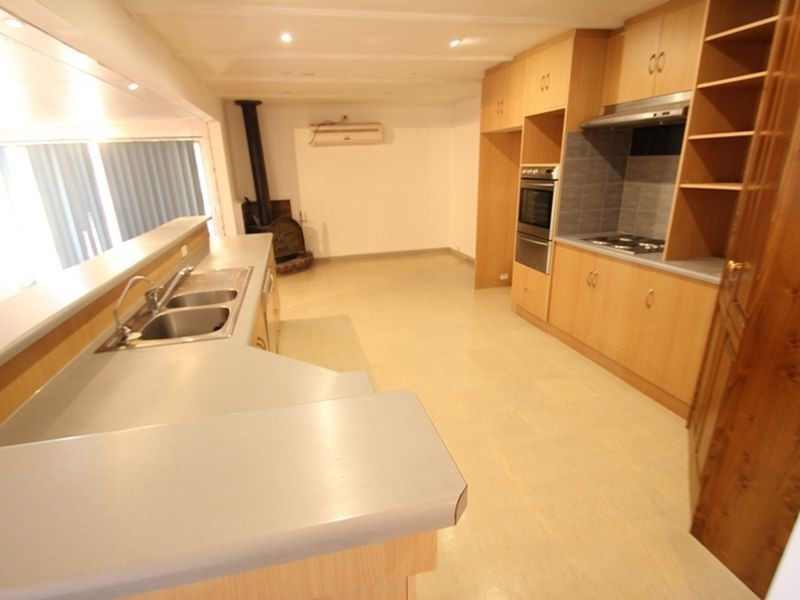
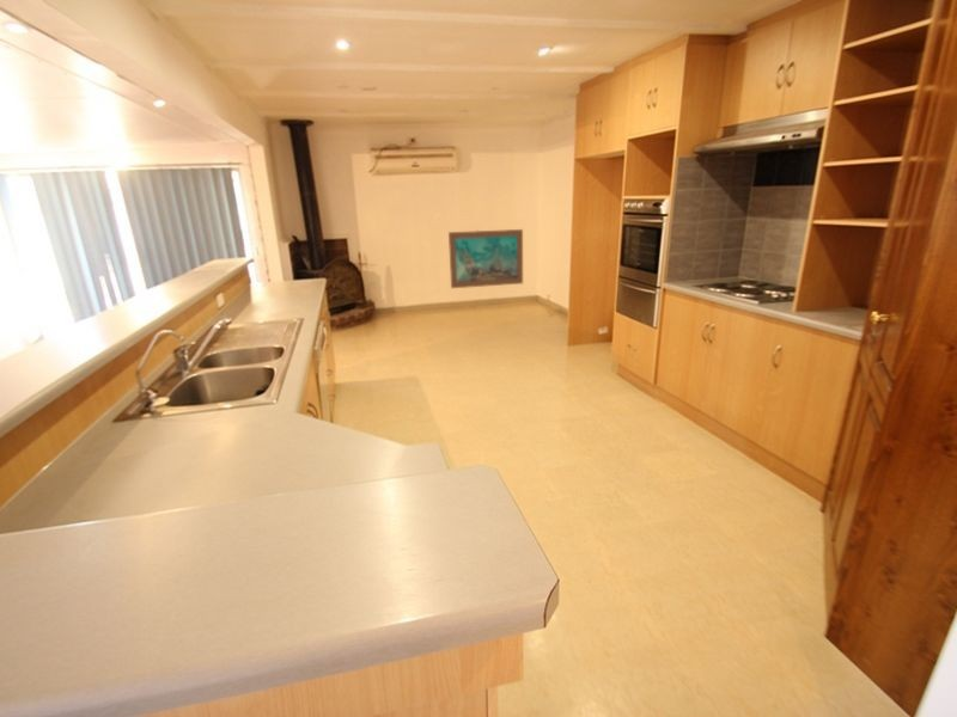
+ wall art [447,228,524,289]
